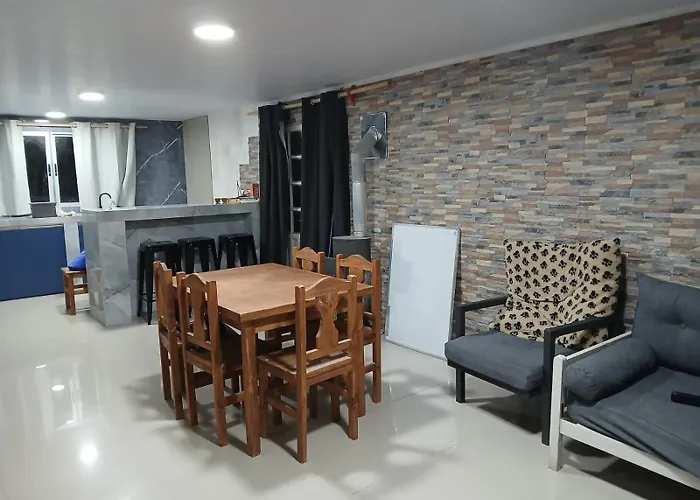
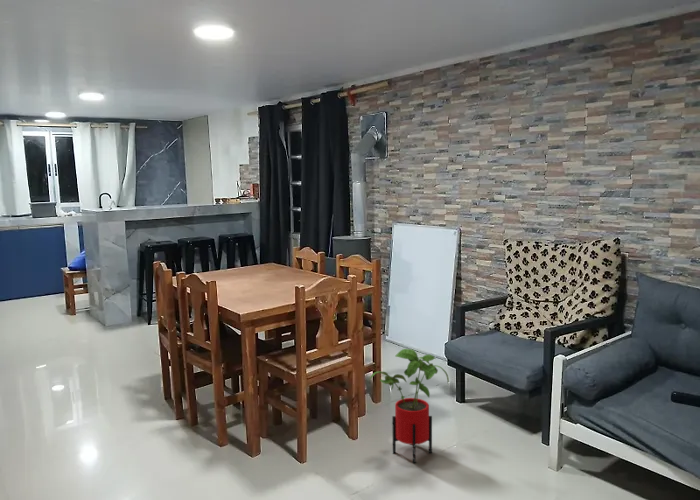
+ house plant [369,348,450,464]
